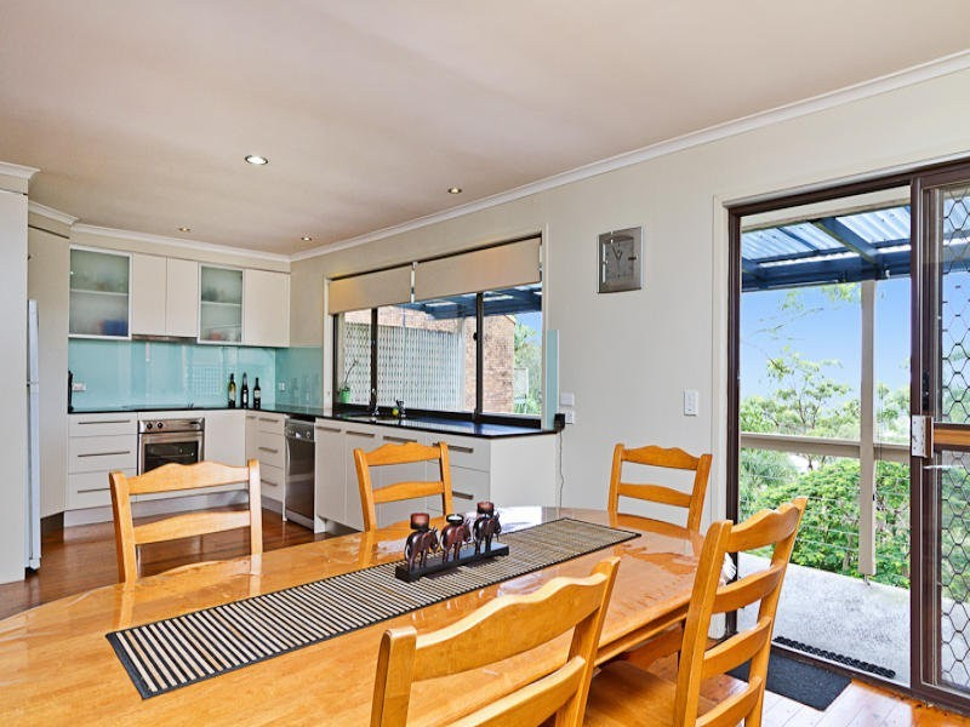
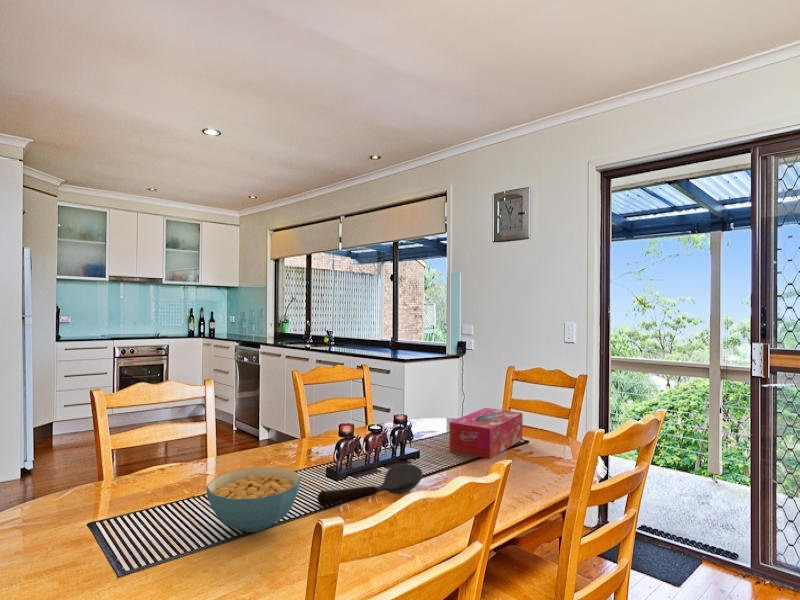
+ cereal bowl [205,466,302,533]
+ tissue box [449,407,523,460]
+ spoon [316,463,423,507]
